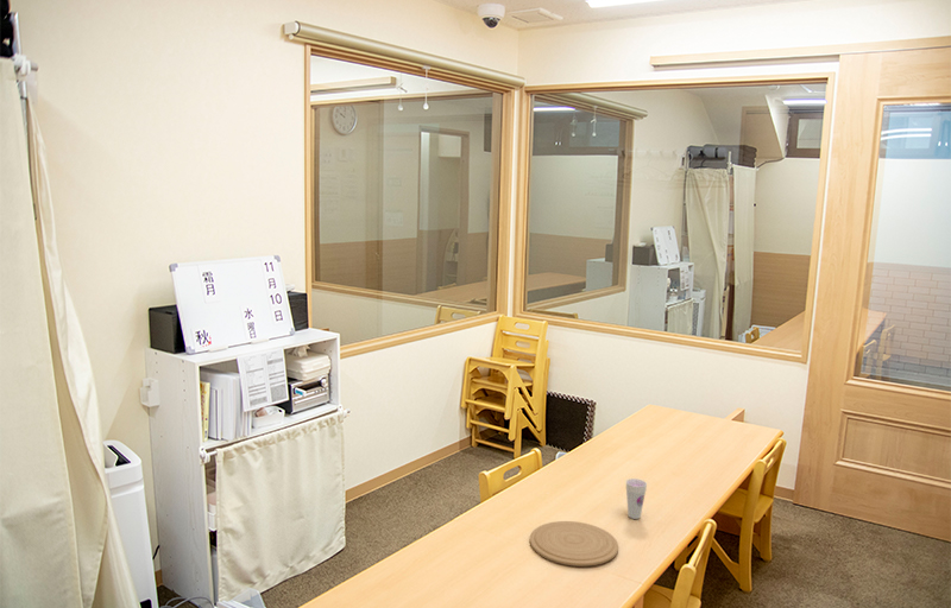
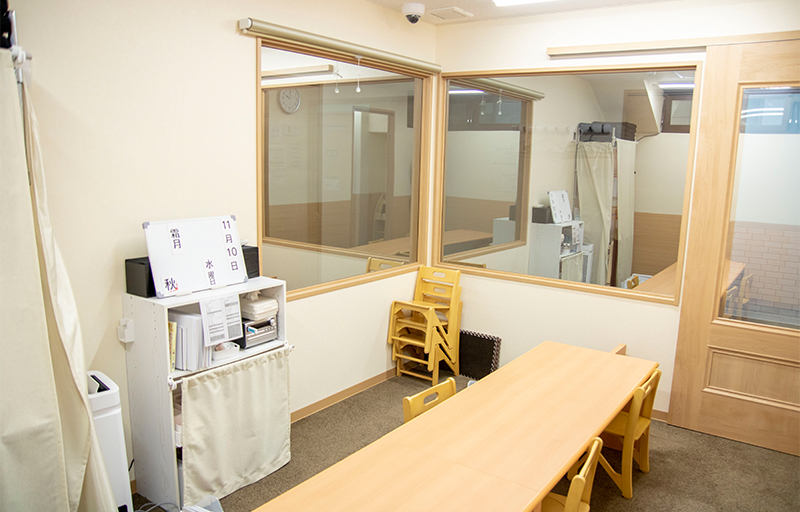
- plate [529,520,619,568]
- cup [625,477,648,520]
